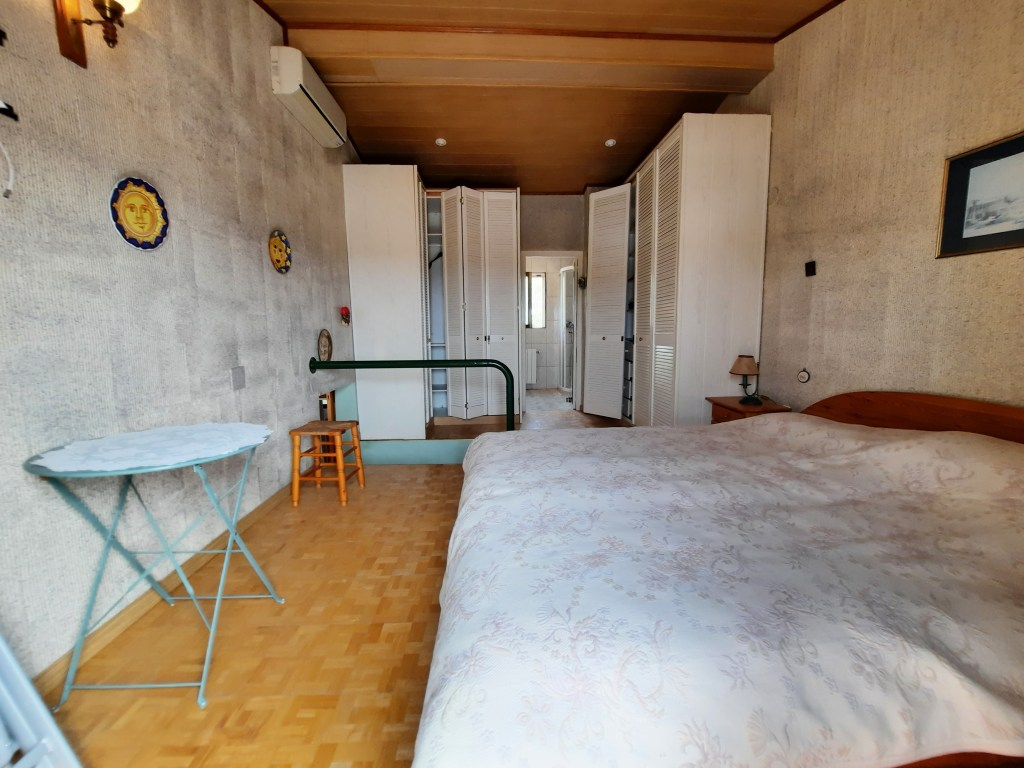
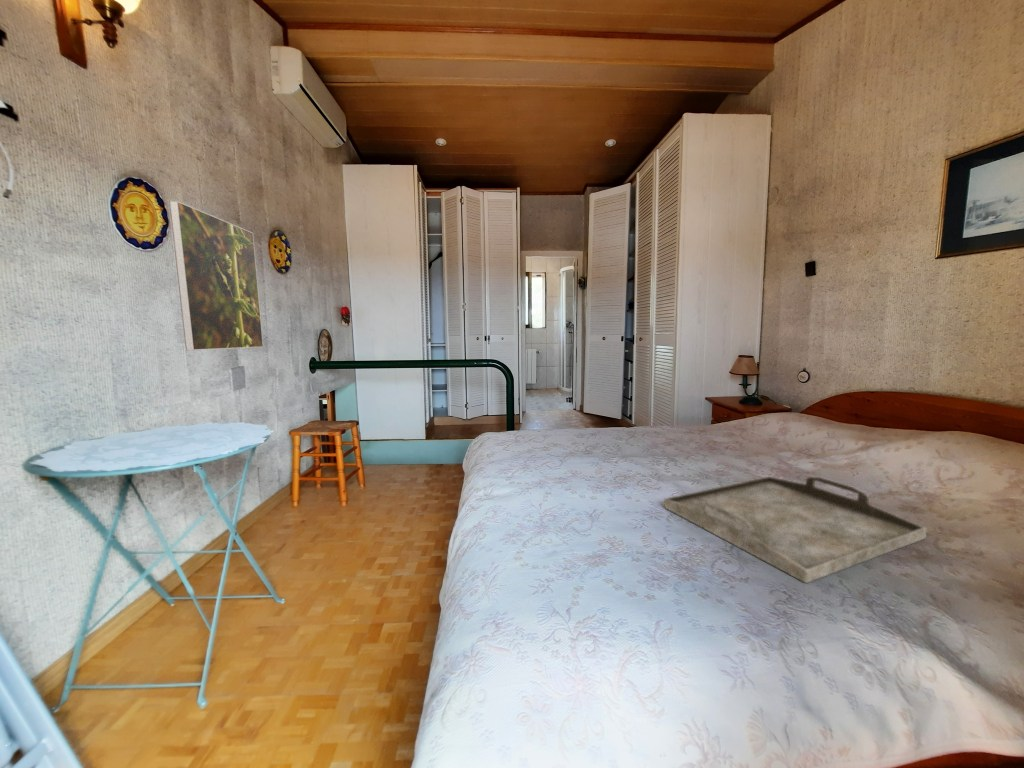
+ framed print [168,200,264,351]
+ serving tray [663,475,927,584]
